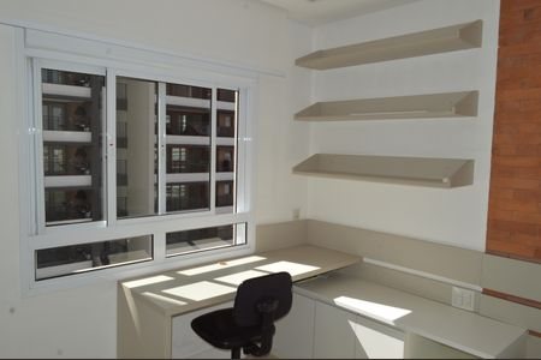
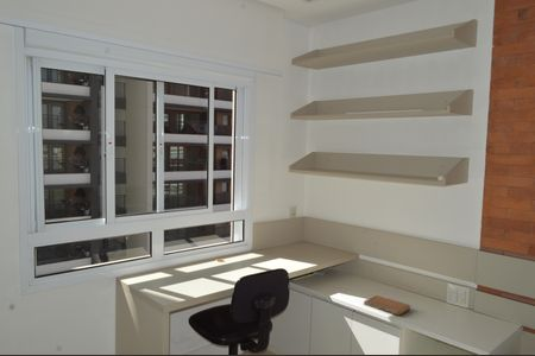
+ notebook [363,294,411,317]
